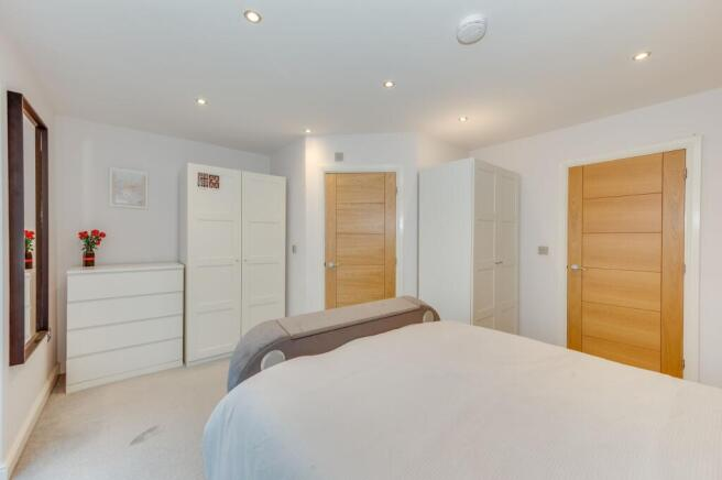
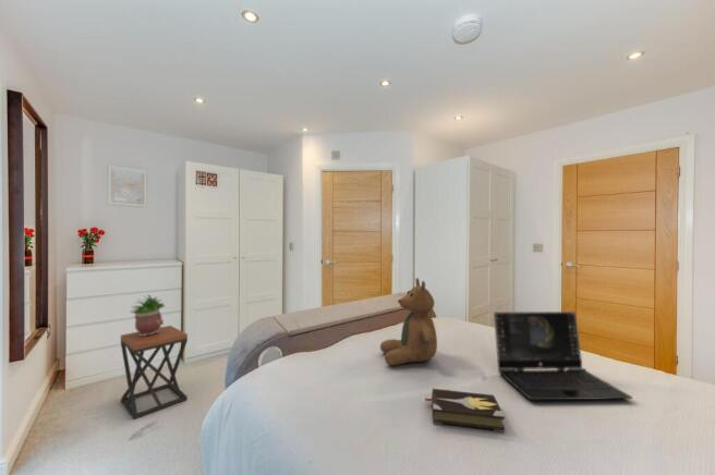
+ potted plant [130,295,166,336]
+ teddy bear [379,277,438,366]
+ laptop [493,310,633,401]
+ stool [120,325,189,421]
+ hardback book [425,388,506,434]
